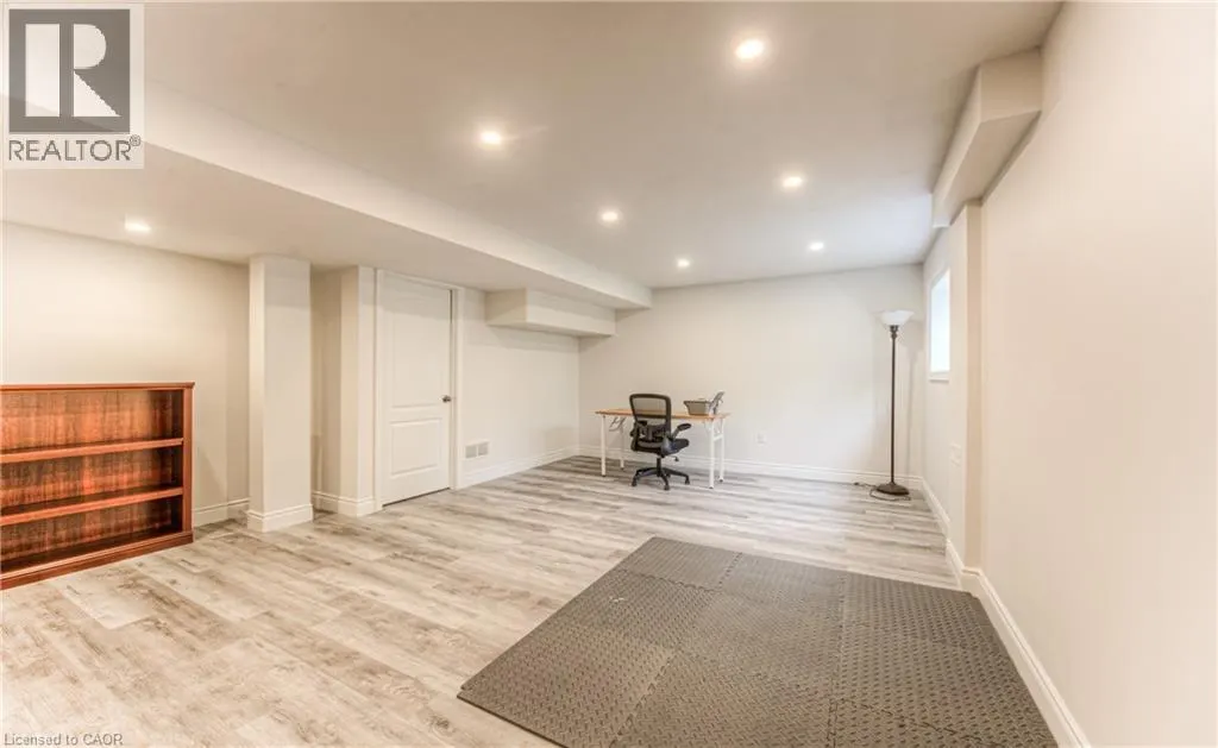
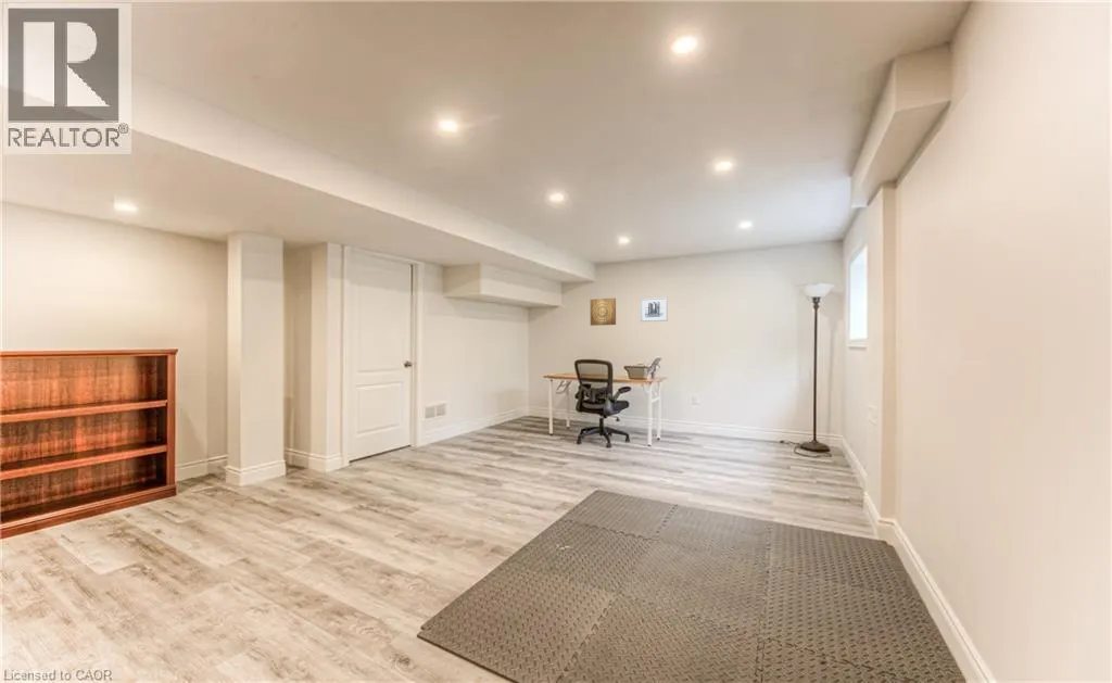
+ wall art [589,298,617,327]
+ wall art [640,296,669,322]
